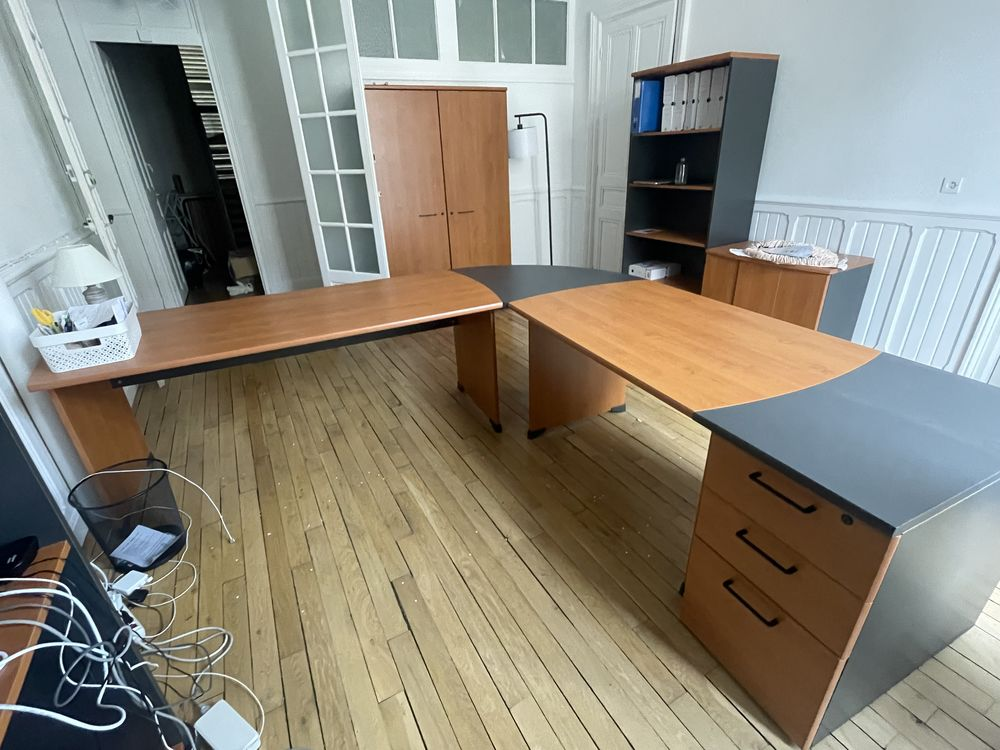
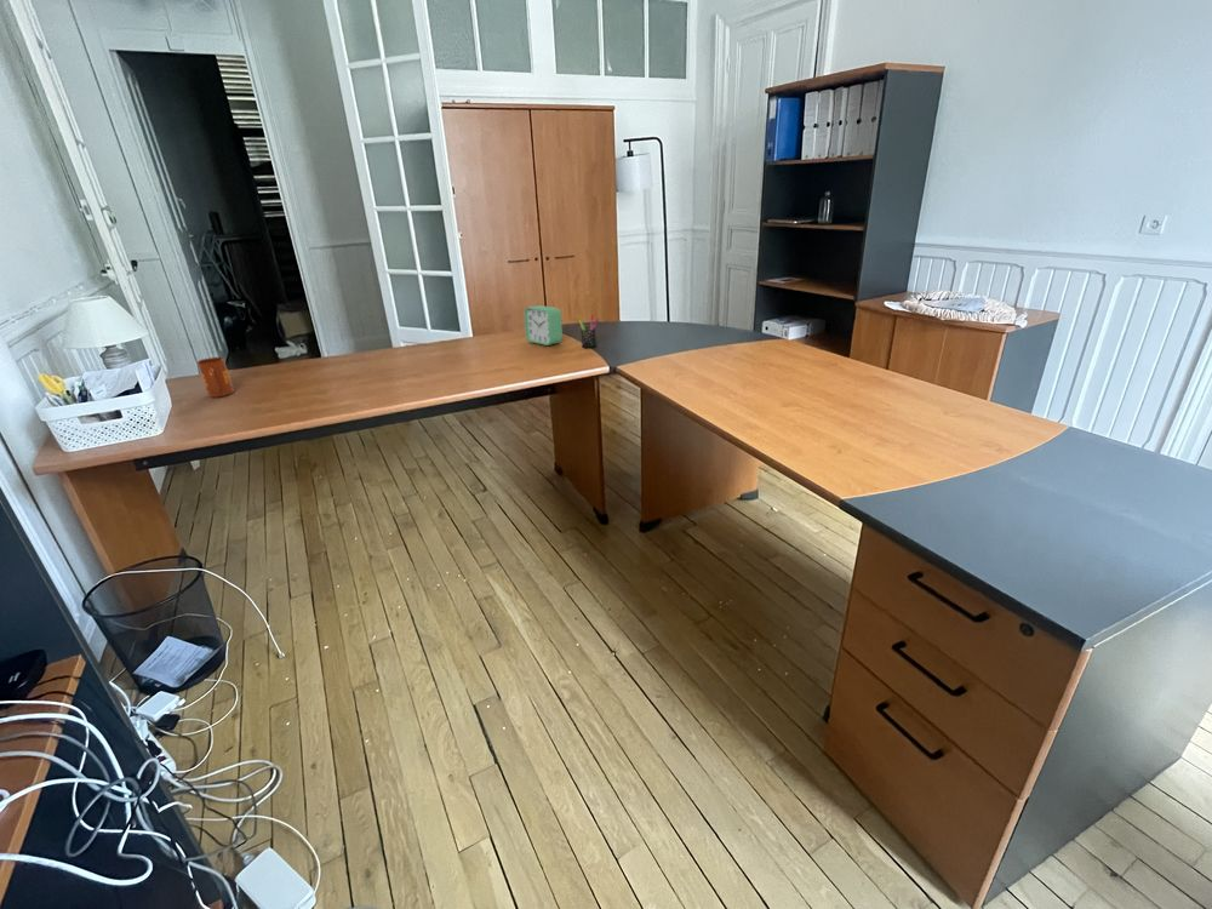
+ pen holder [578,314,600,349]
+ mug [195,356,235,399]
+ alarm clock [524,304,564,347]
